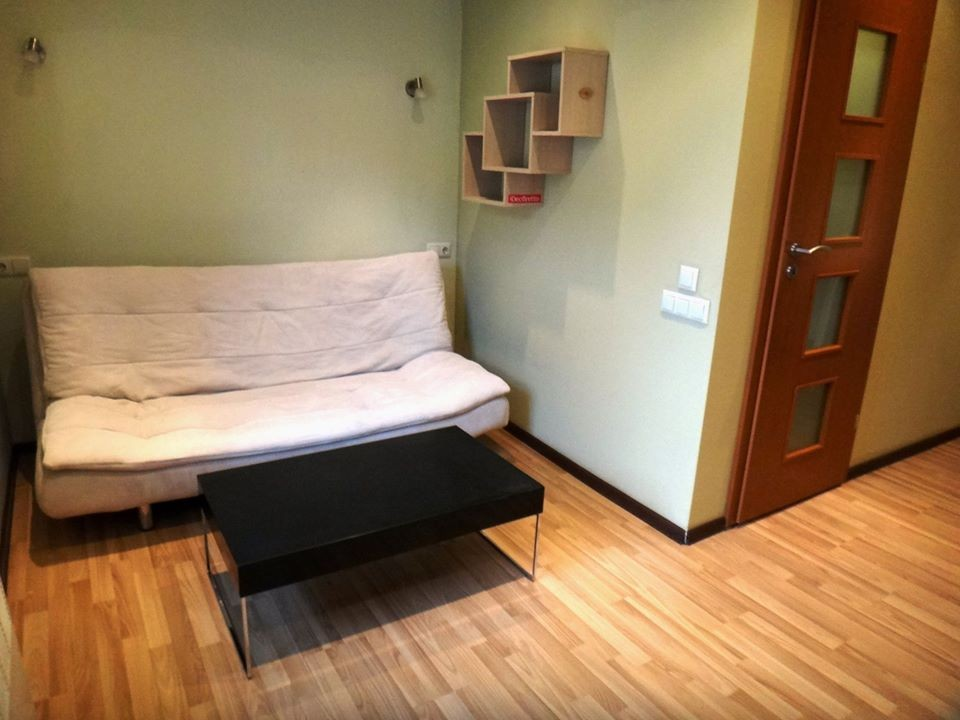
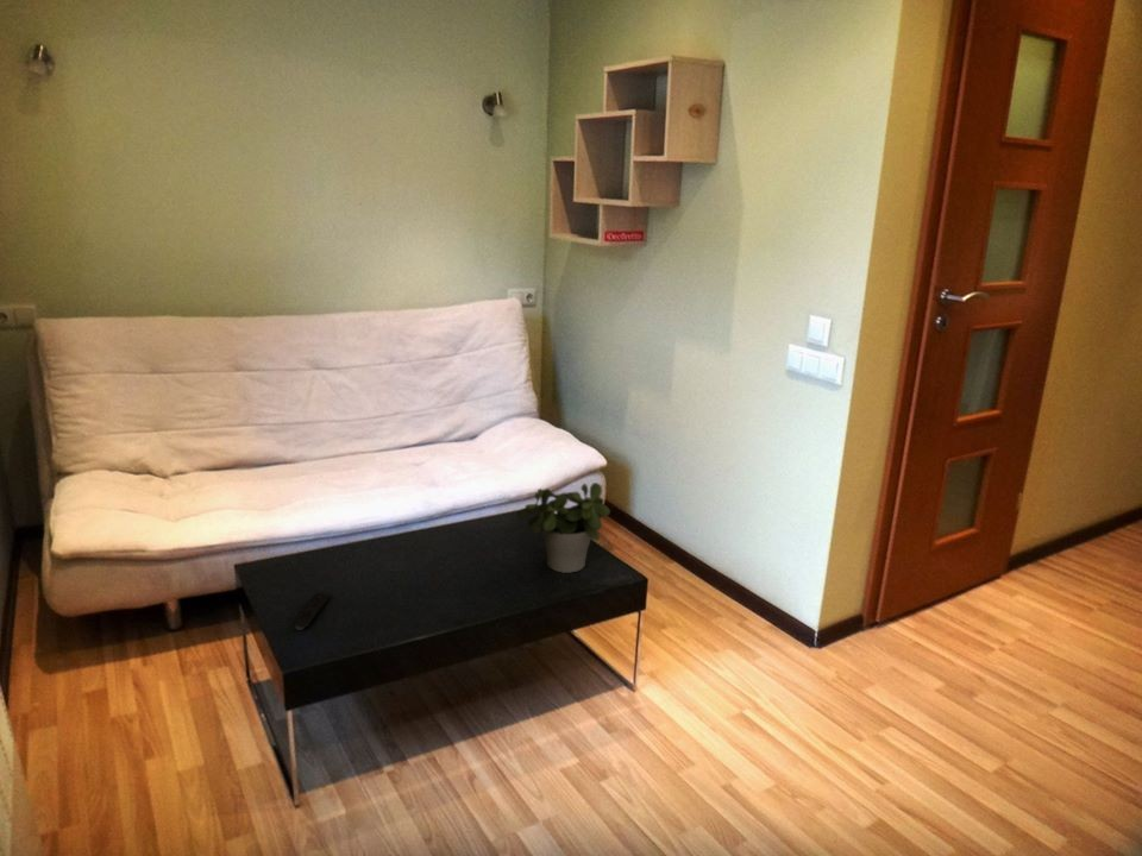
+ remote control [291,592,333,631]
+ potted plant [516,482,611,574]
